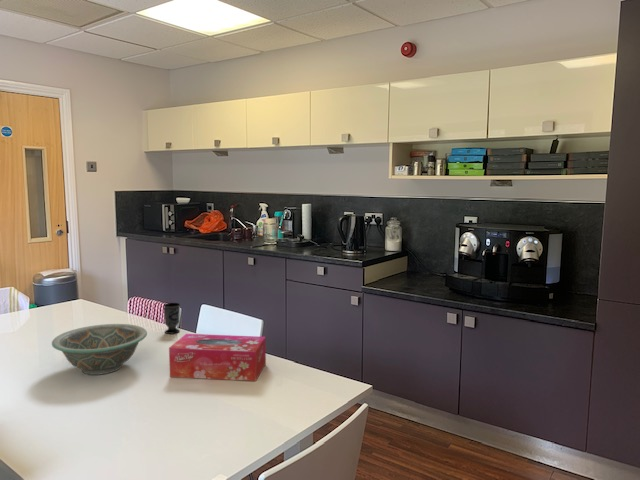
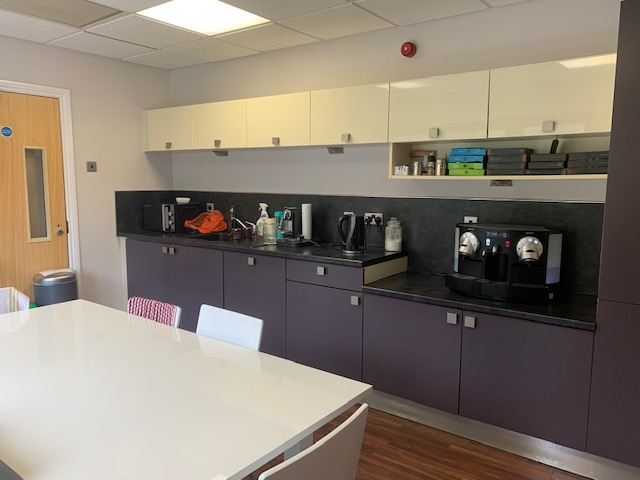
- decorative bowl [51,323,148,376]
- tissue box [168,333,267,382]
- cup [163,302,181,335]
